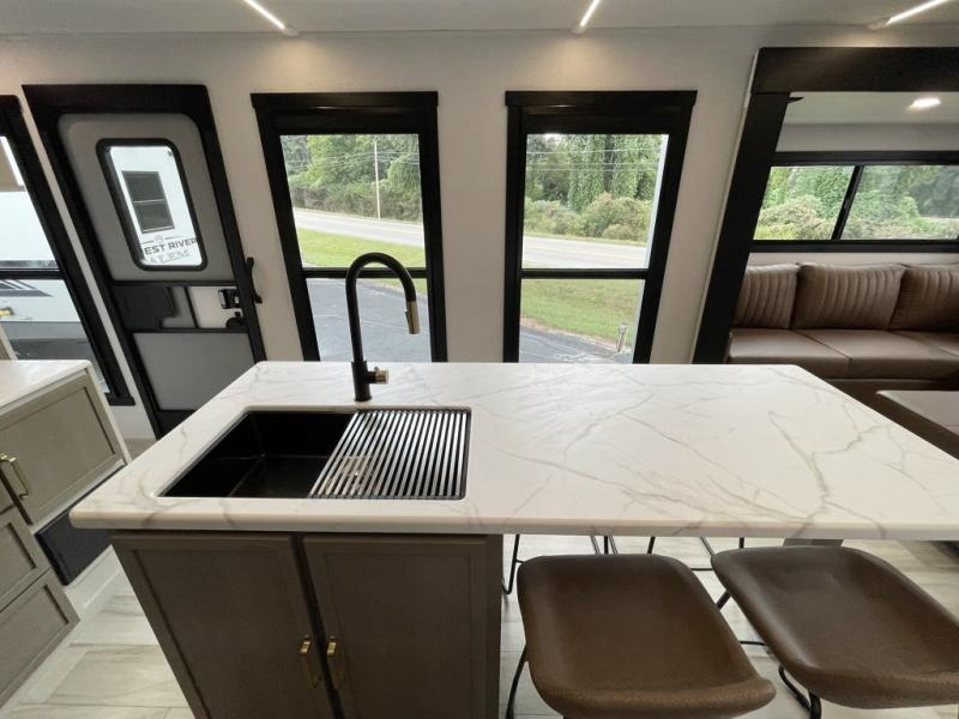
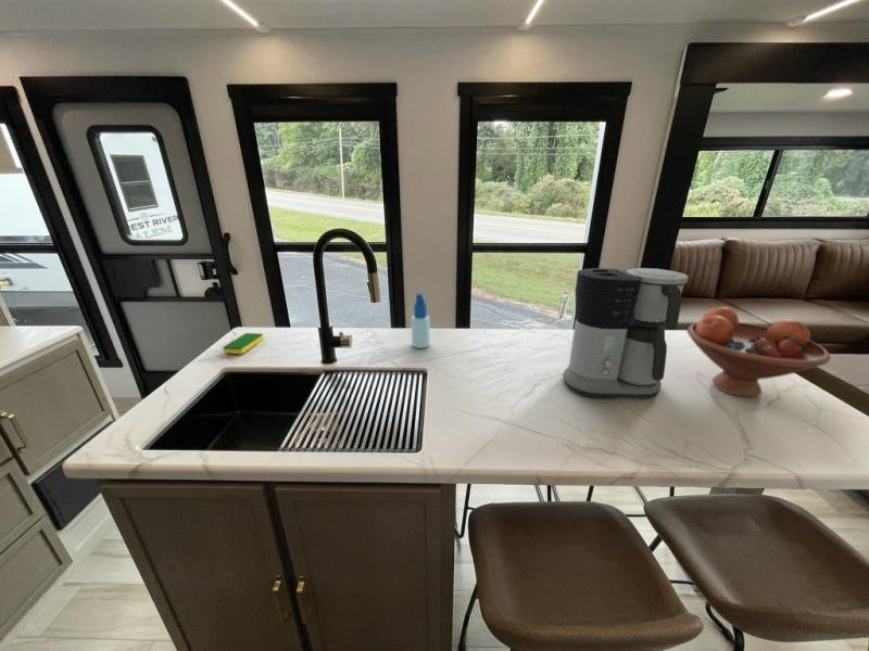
+ fruit bowl [685,306,832,398]
+ spray bottle [411,292,431,349]
+ coffee maker [562,267,690,399]
+ dish sponge [222,332,265,355]
